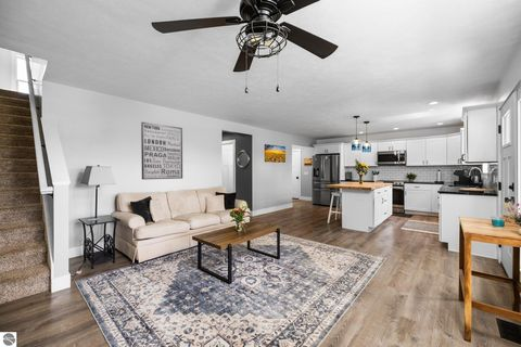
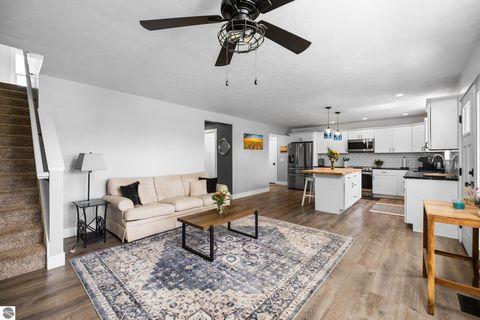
- wall art [140,121,183,180]
